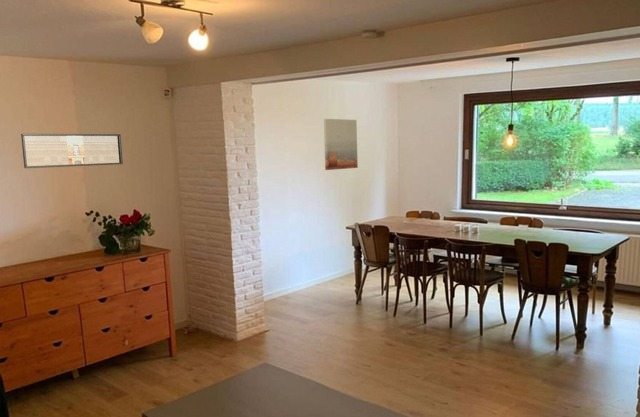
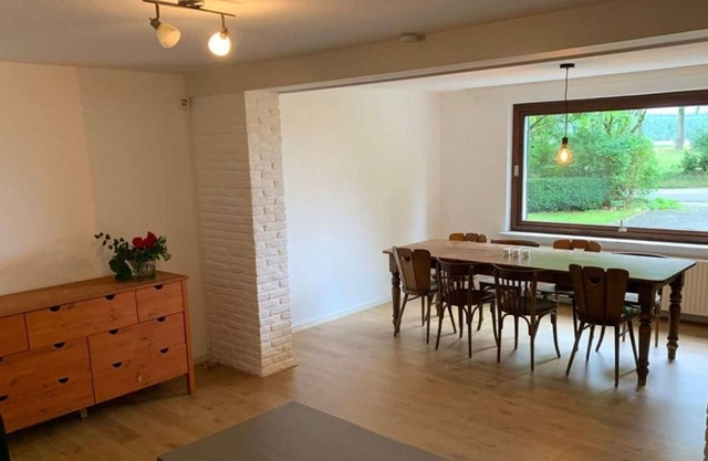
- wall art [323,118,359,171]
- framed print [20,133,124,169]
